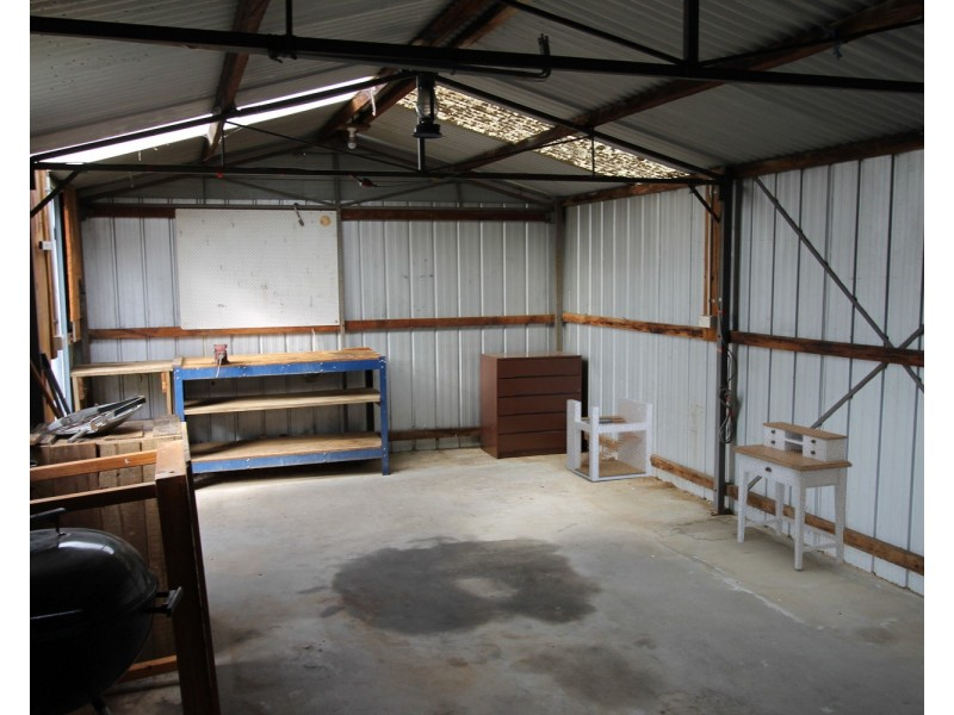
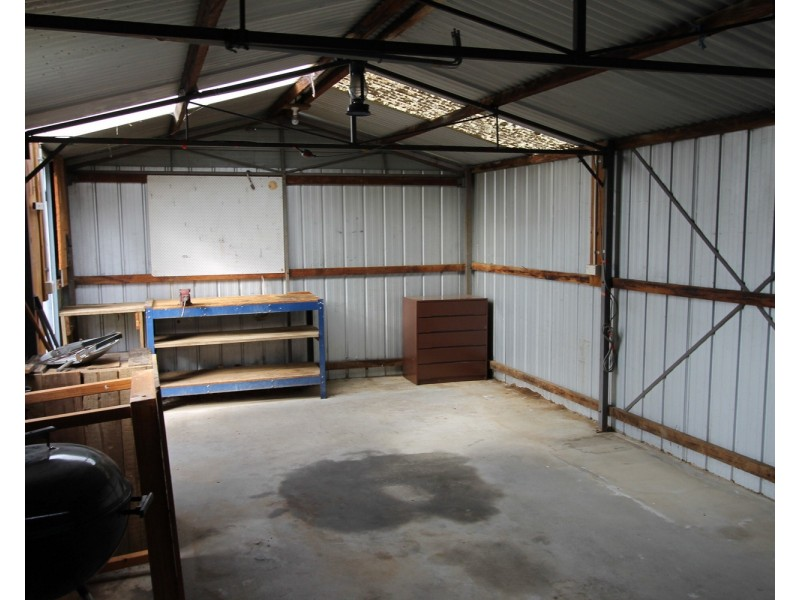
- desk [730,421,854,571]
- shelf [565,396,653,483]
